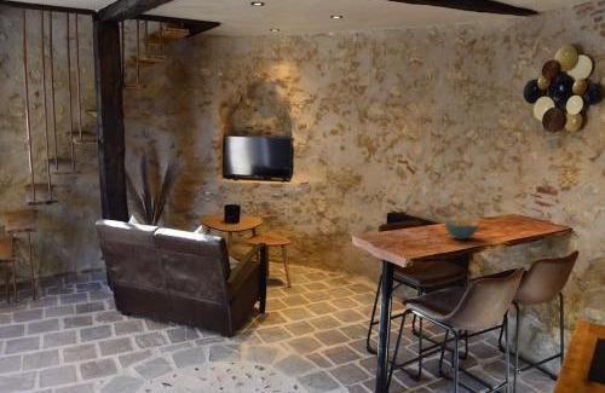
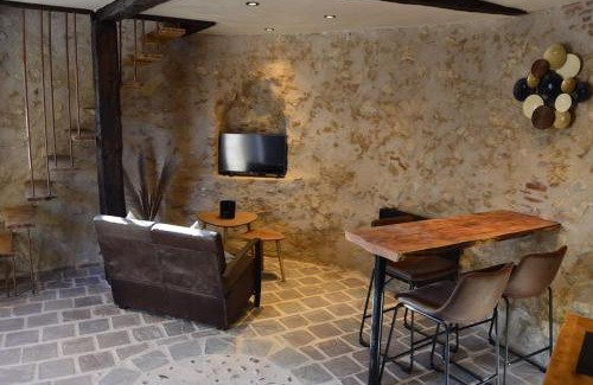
- cereal bowl [444,219,479,241]
